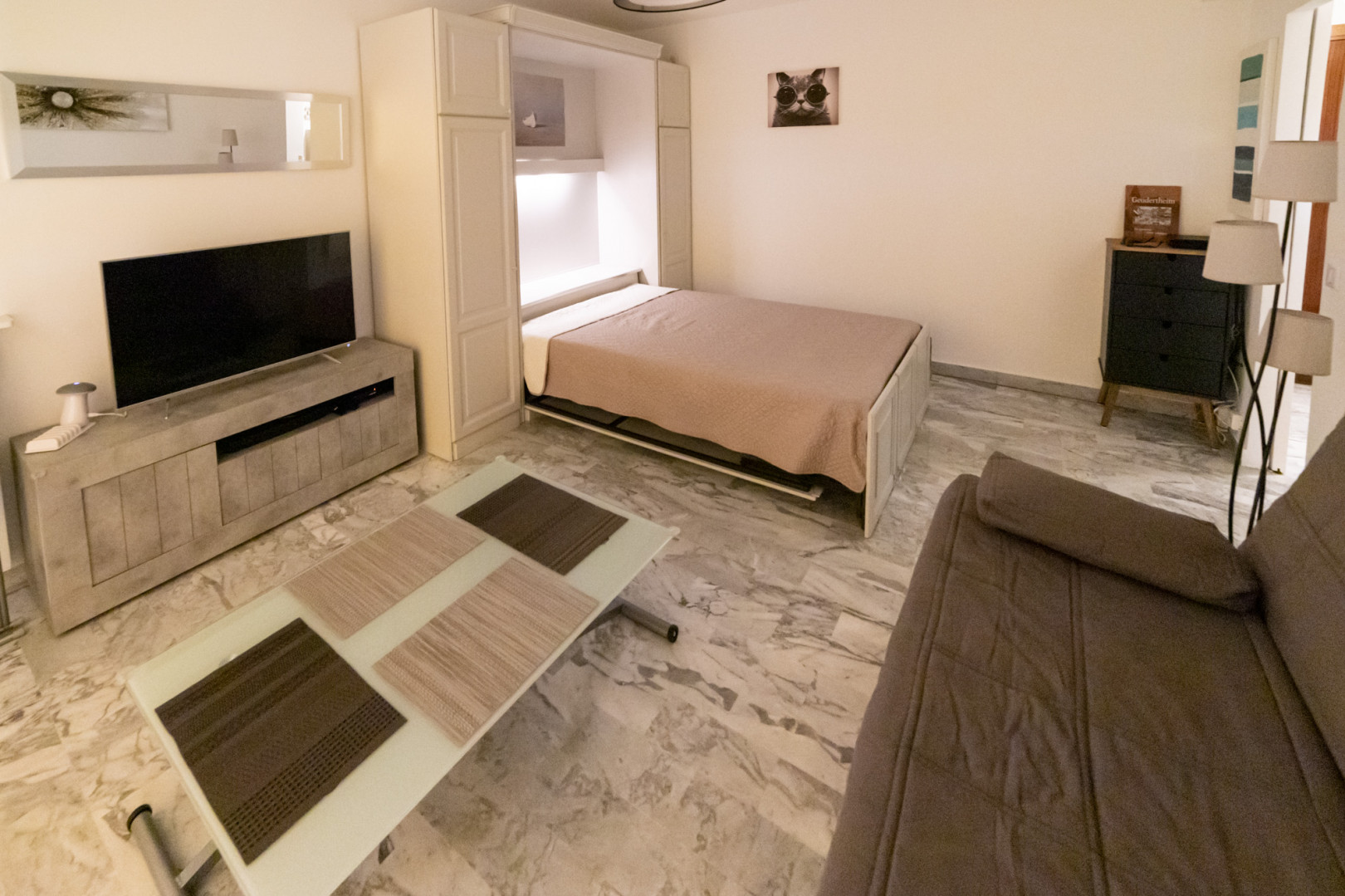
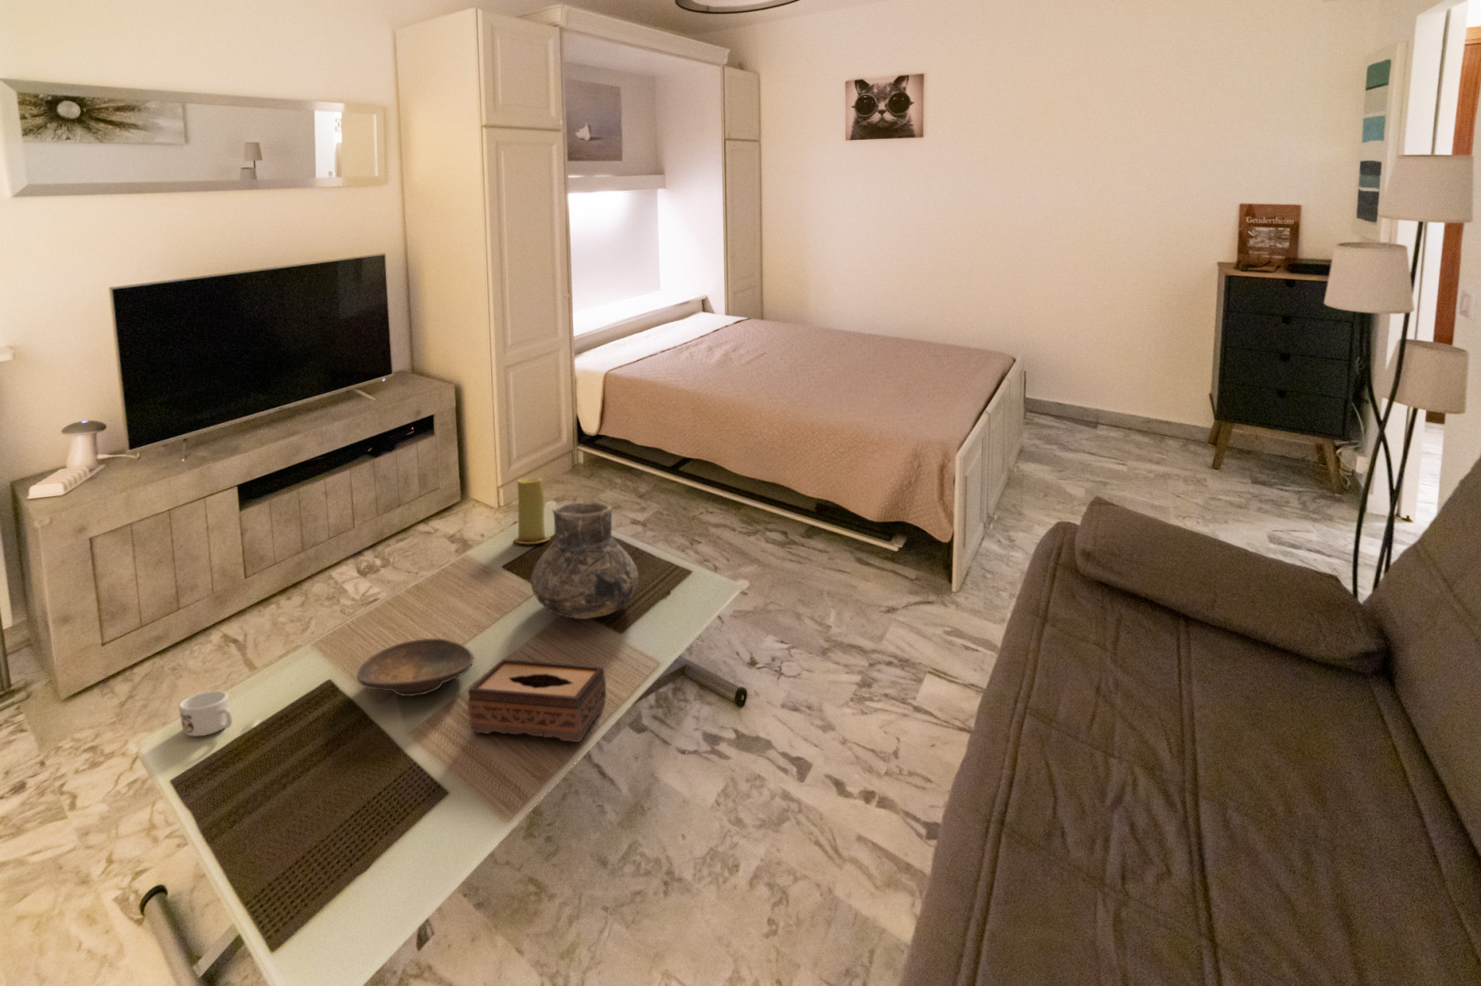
+ tissue box [466,658,607,743]
+ decorative bowl [356,637,475,698]
+ mug [178,690,233,737]
+ vase [531,501,640,620]
+ candle [513,476,552,545]
